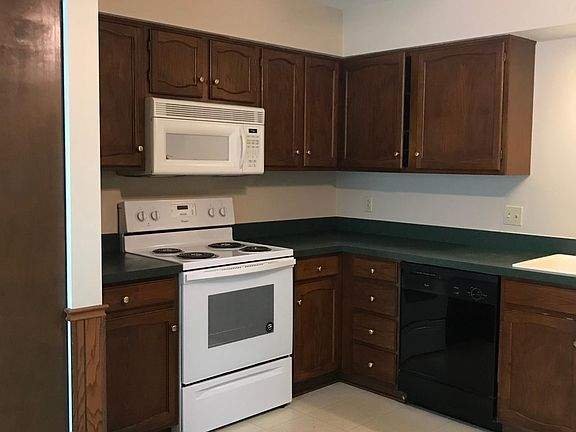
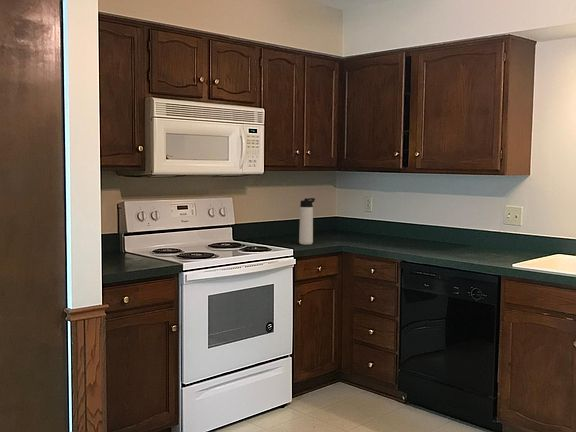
+ thermos bottle [298,197,316,246]
